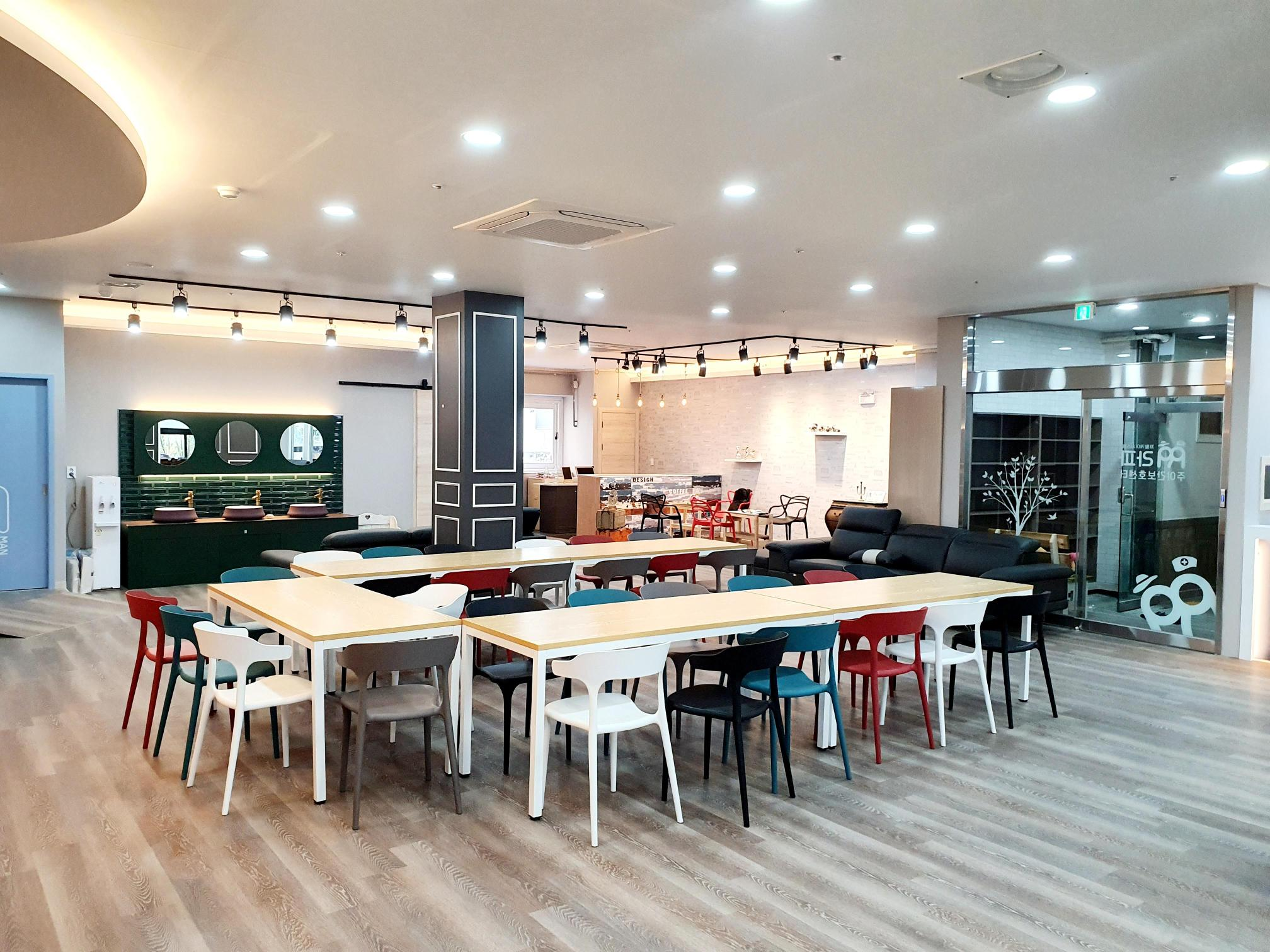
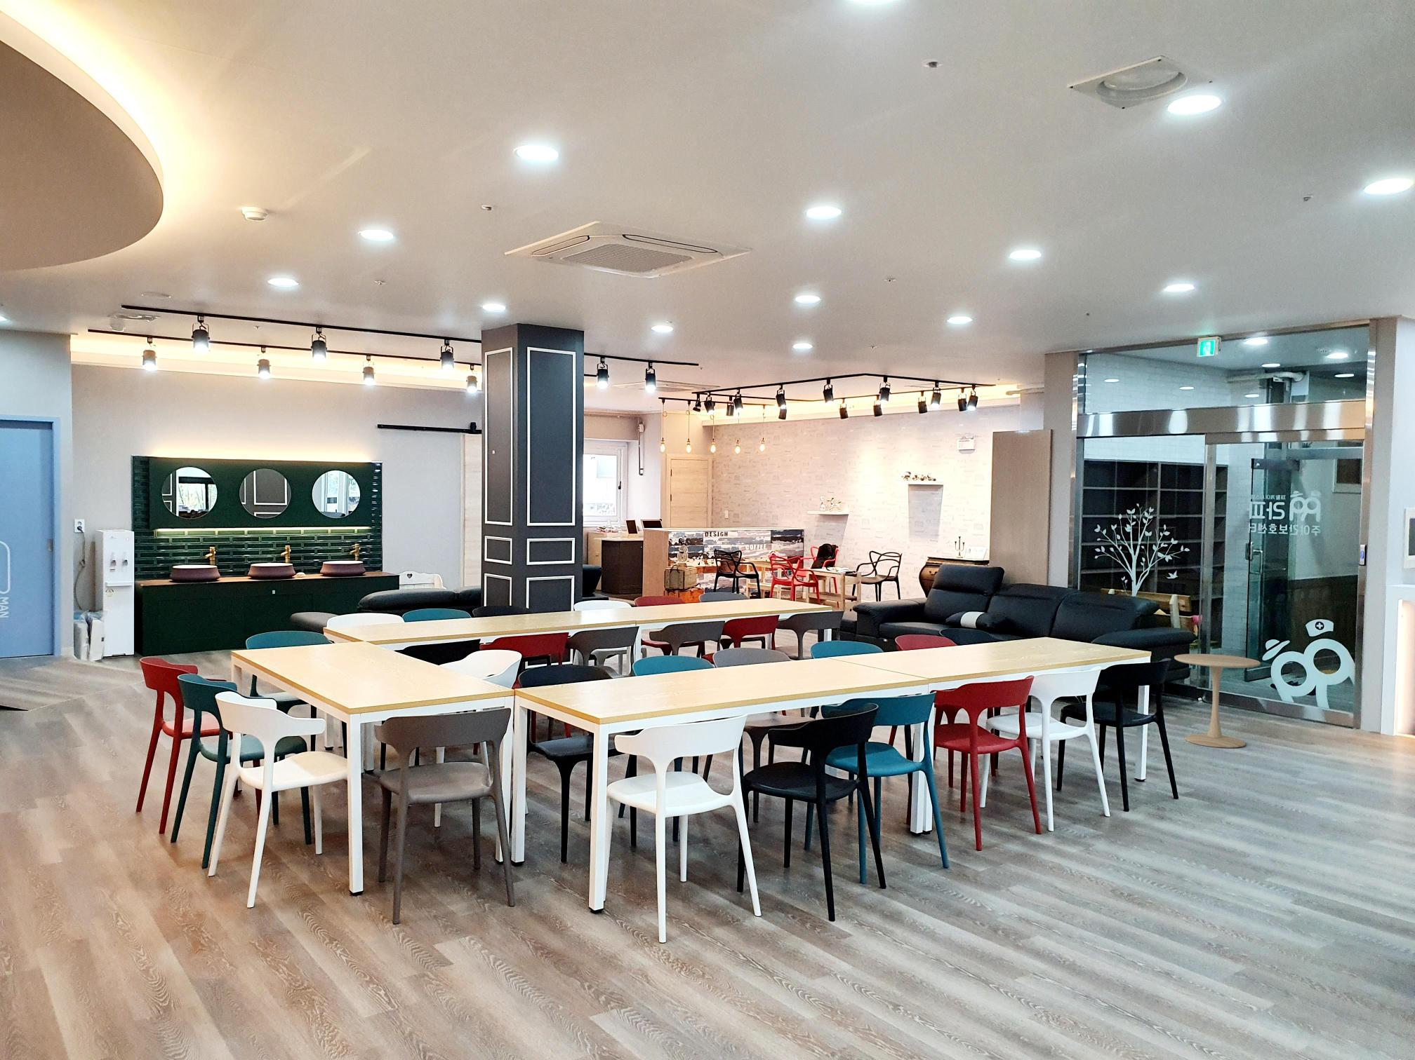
+ side table [1173,654,1261,748]
